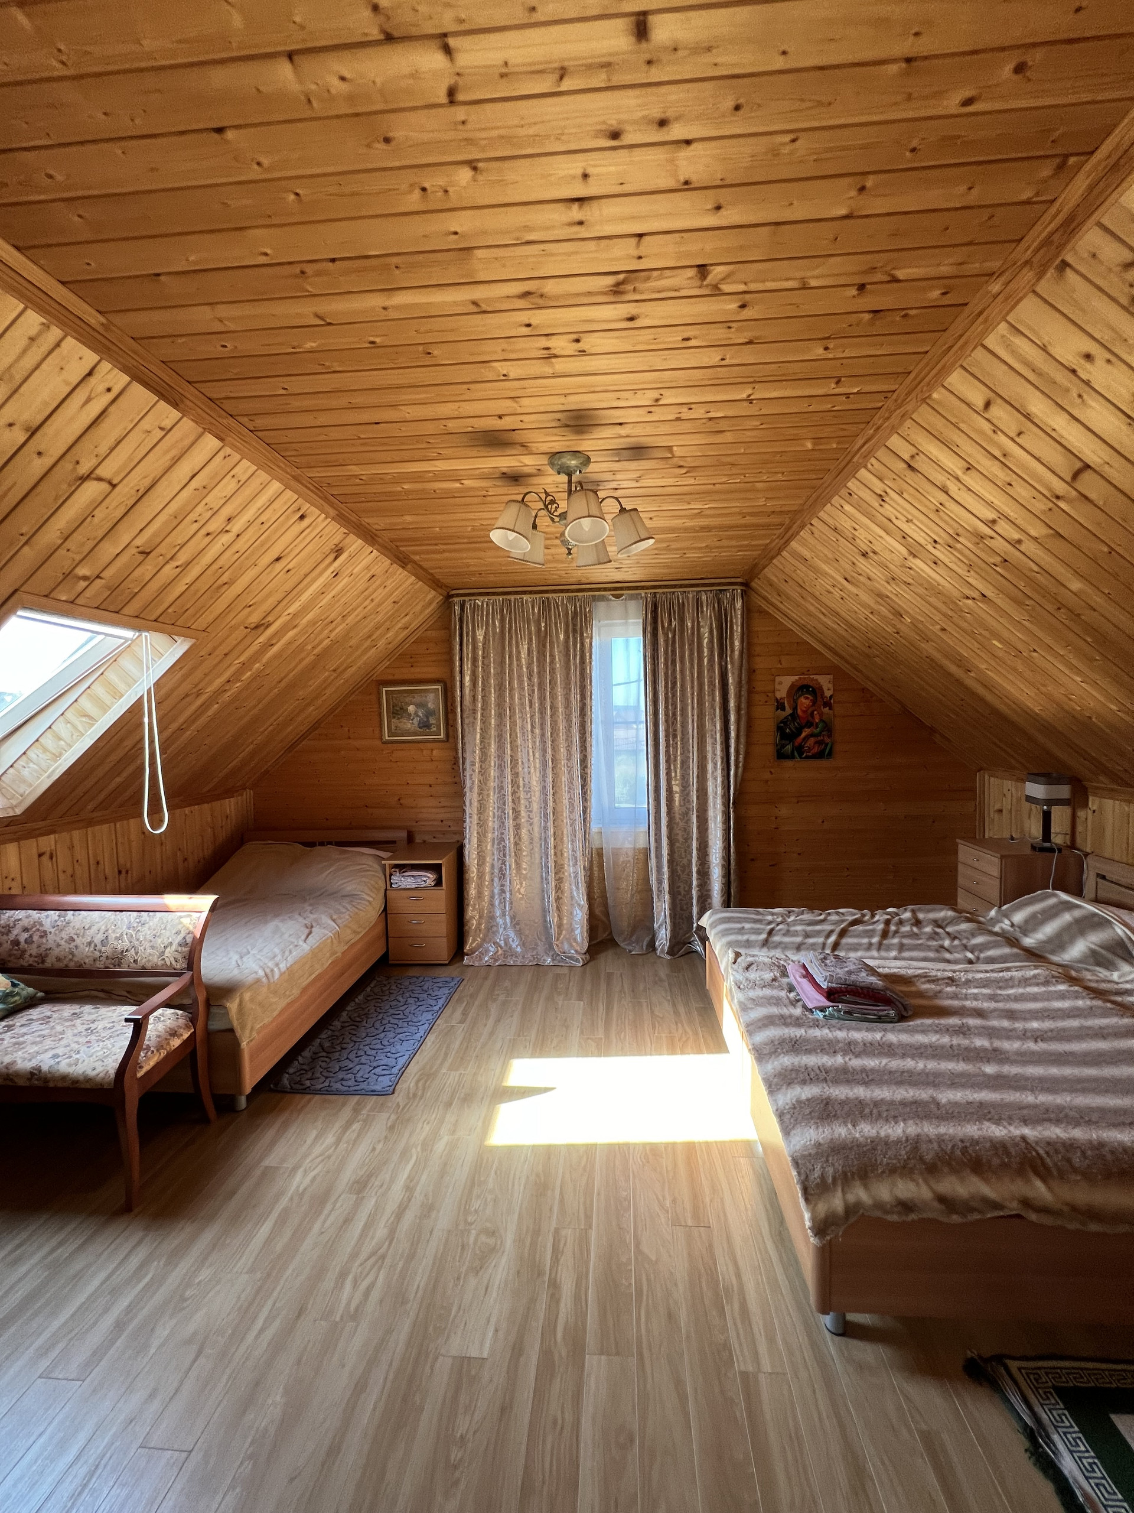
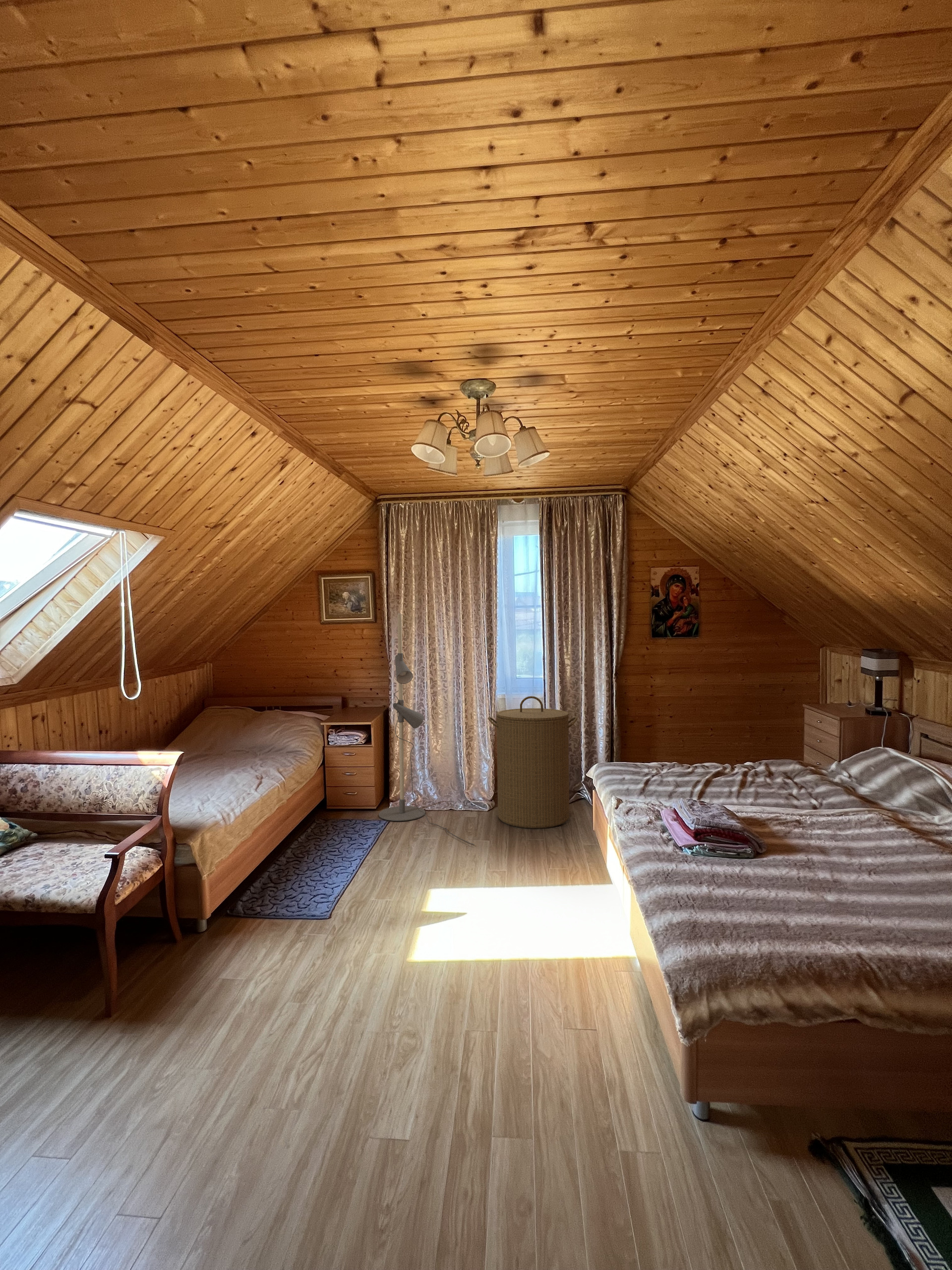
+ floor lamp [378,613,475,845]
+ laundry hamper [487,696,578,829]
